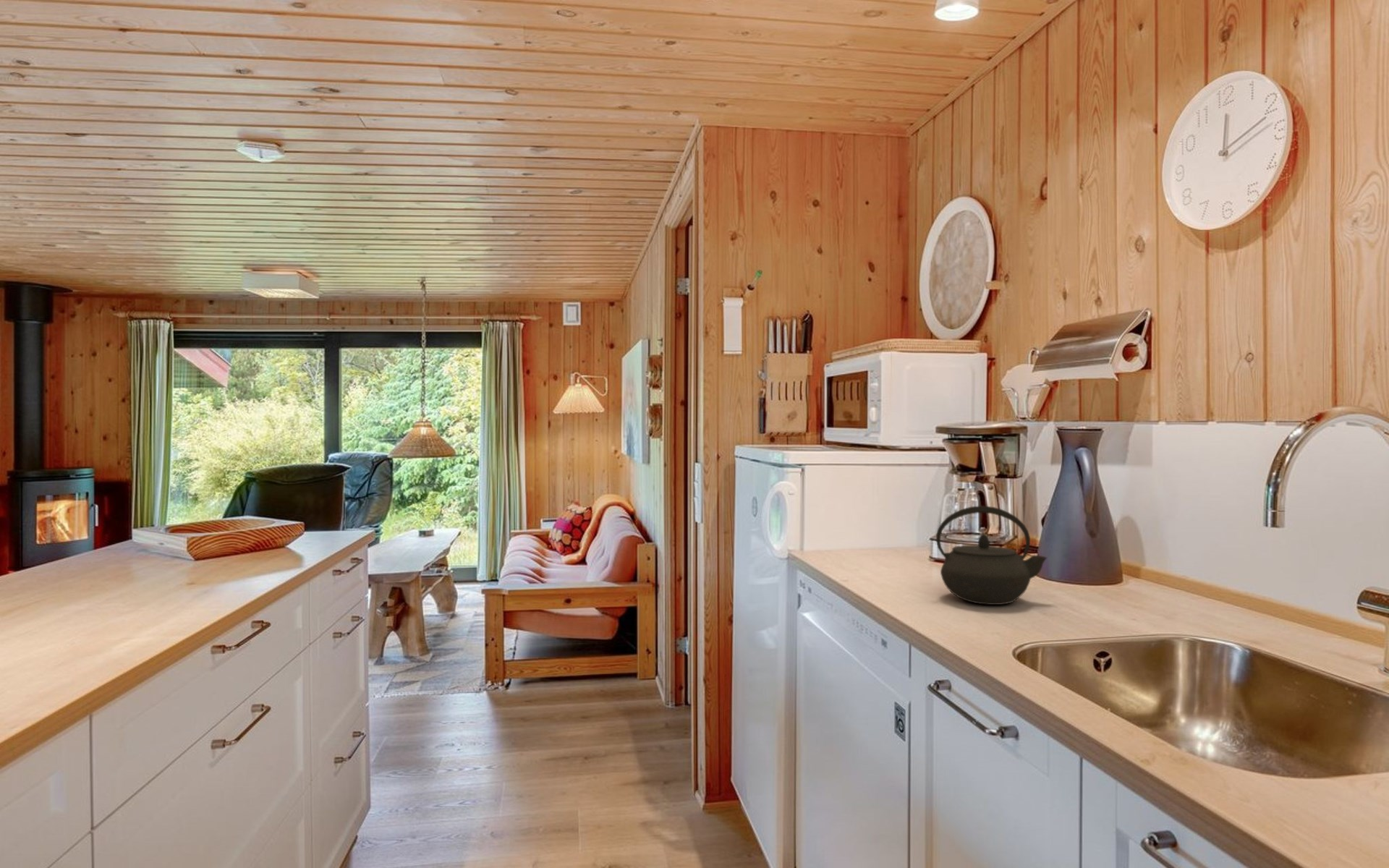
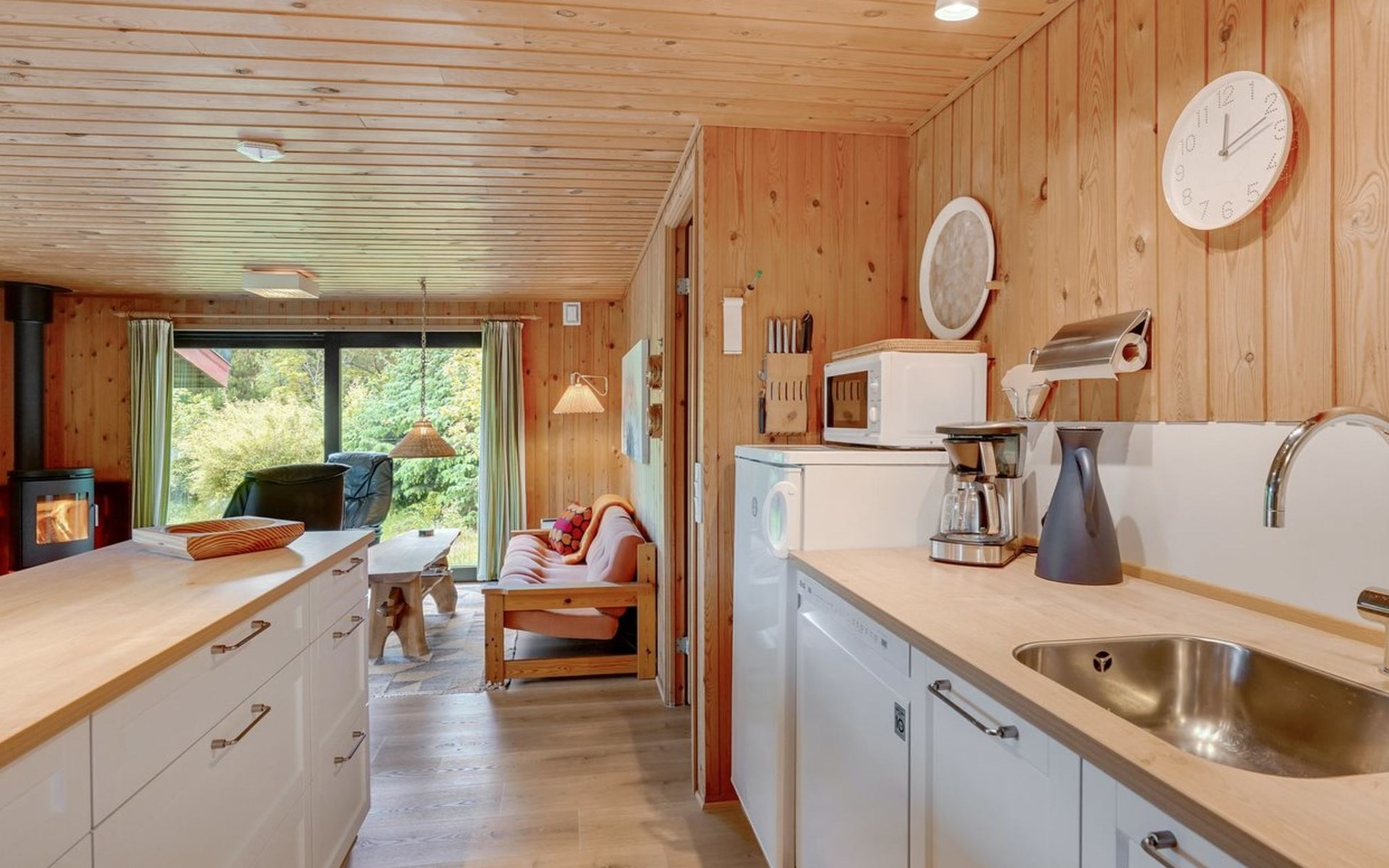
- kettle [935,506,1048,605]
